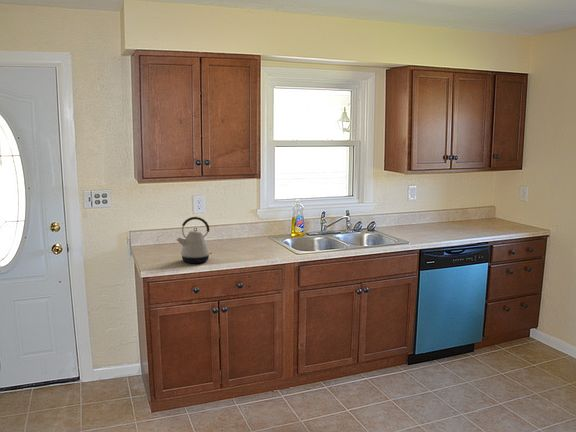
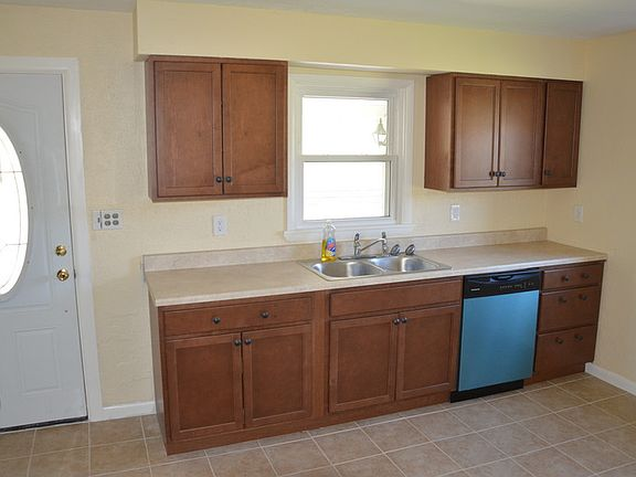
- kettle [176,216,213,264]
